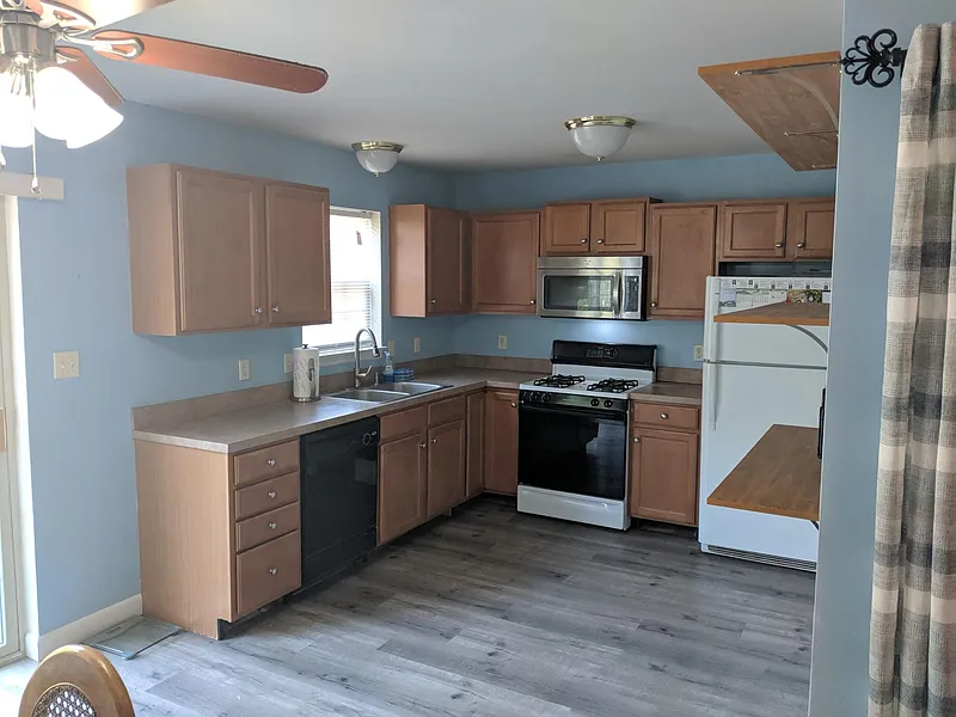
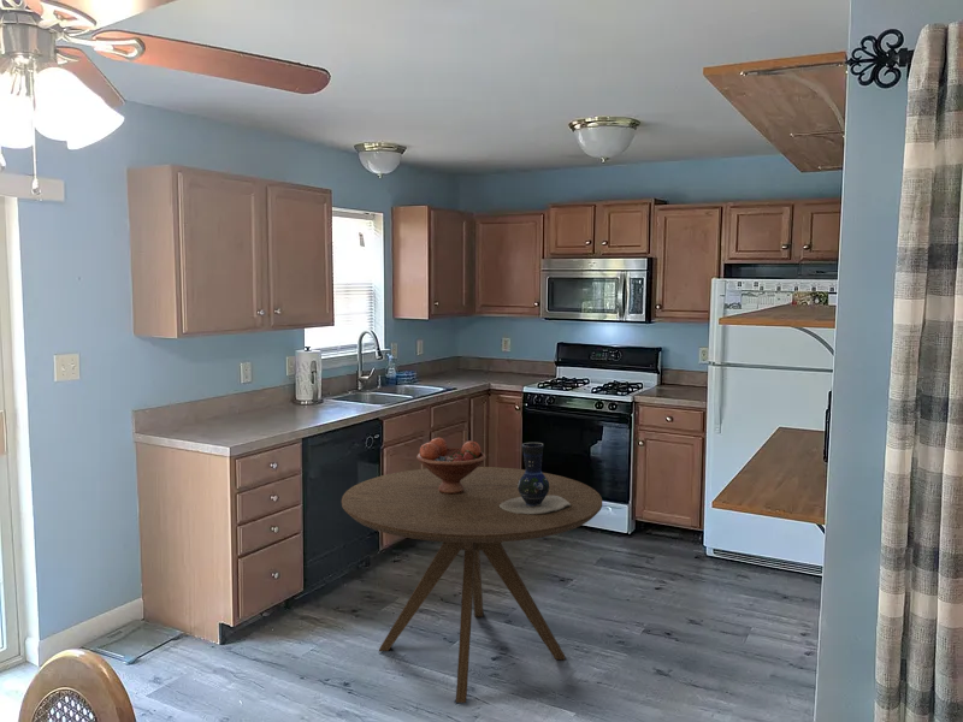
+ dining table [341,466,603,704]
+ pitcher [500,442,571,514]
+ fruit bowl [415,437,488,493]
